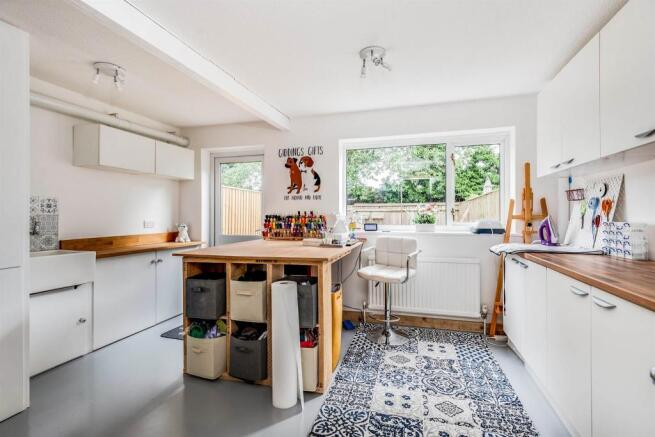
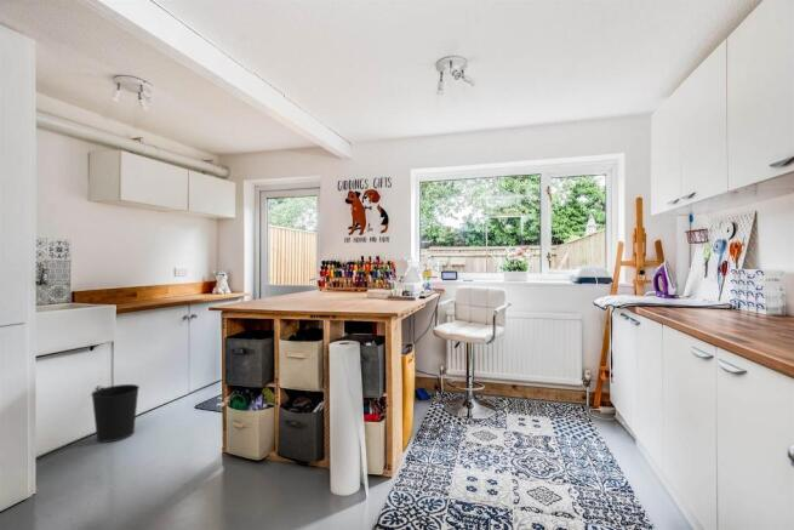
+ wastebasket [90,383,141,444]
